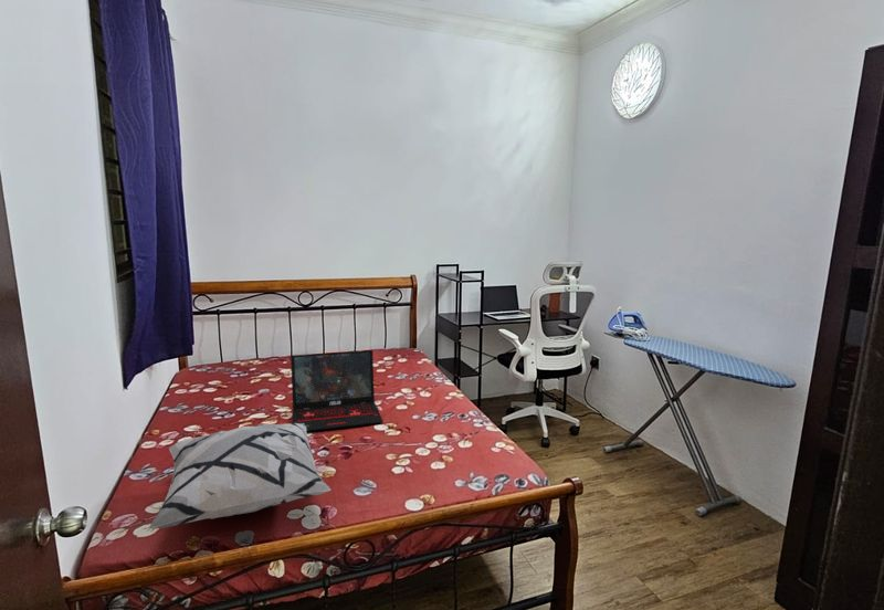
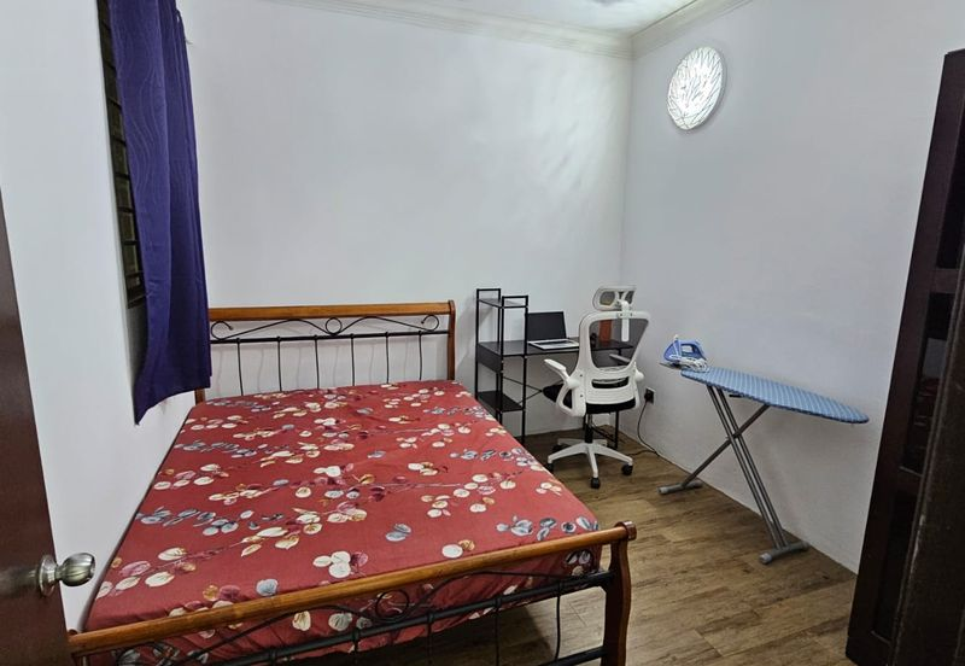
- laptop [290,349,385,433]
- decorative pillow [147,422,332,532]
